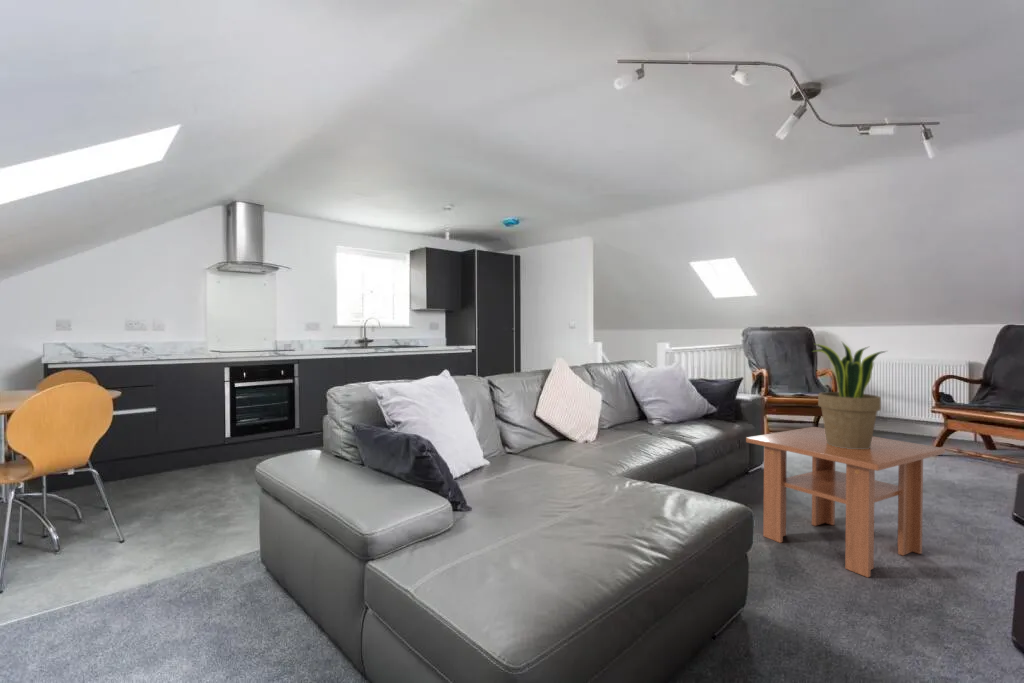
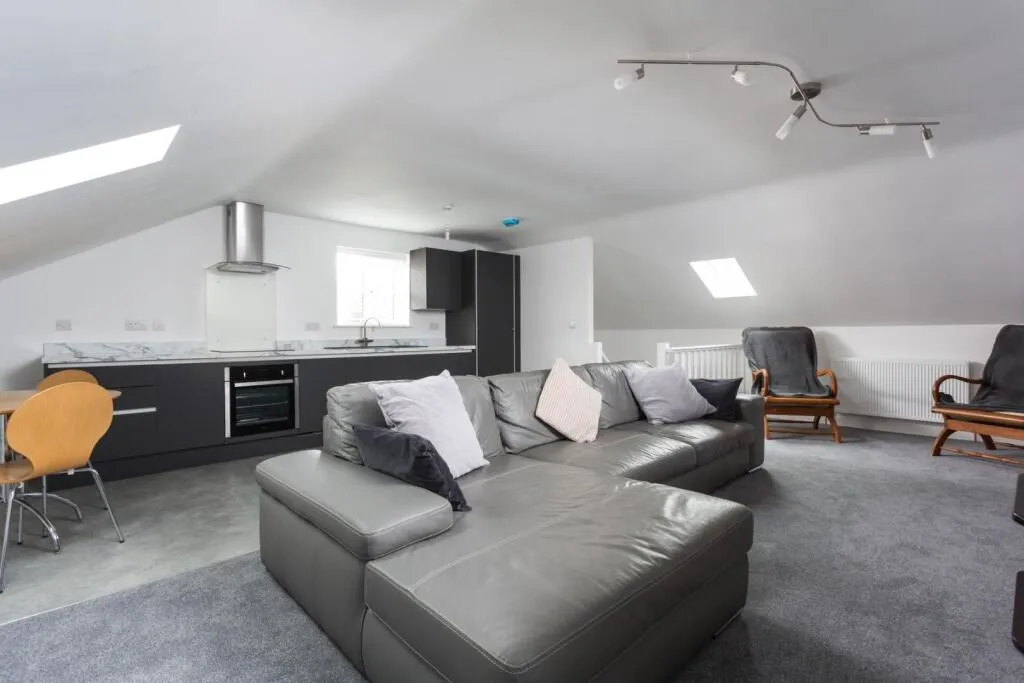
- potted plant [811,341,888,449]
- coffee table [745,426,946,578]
